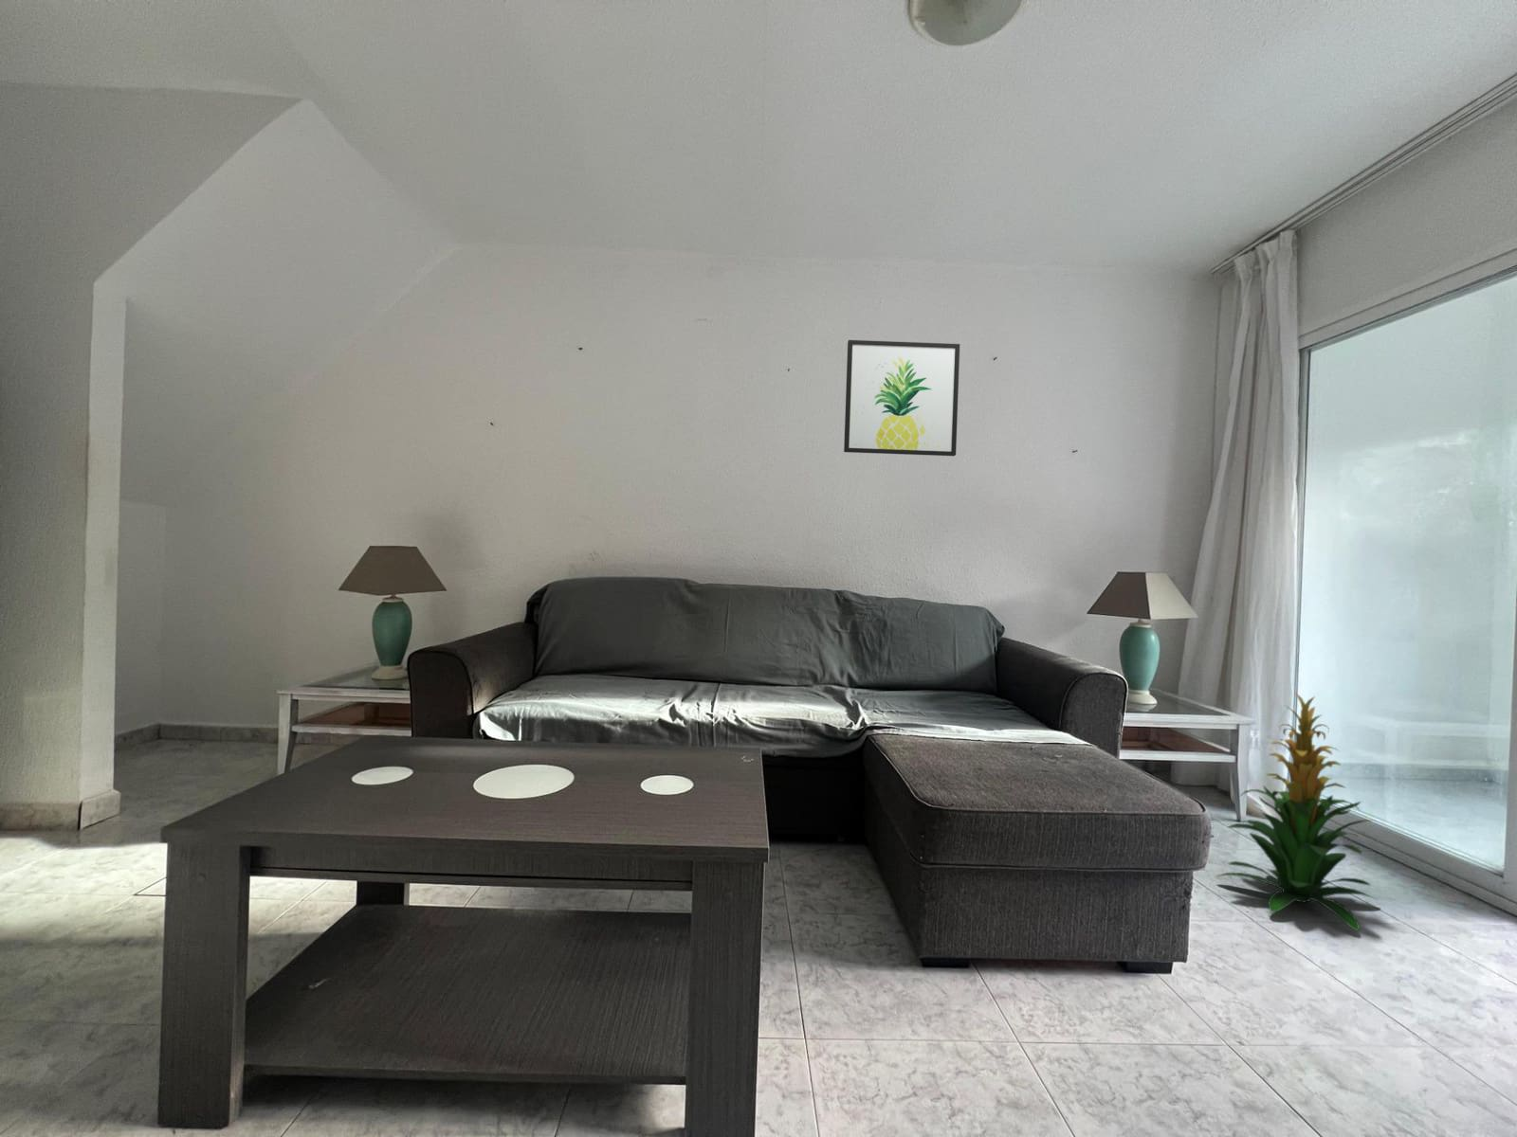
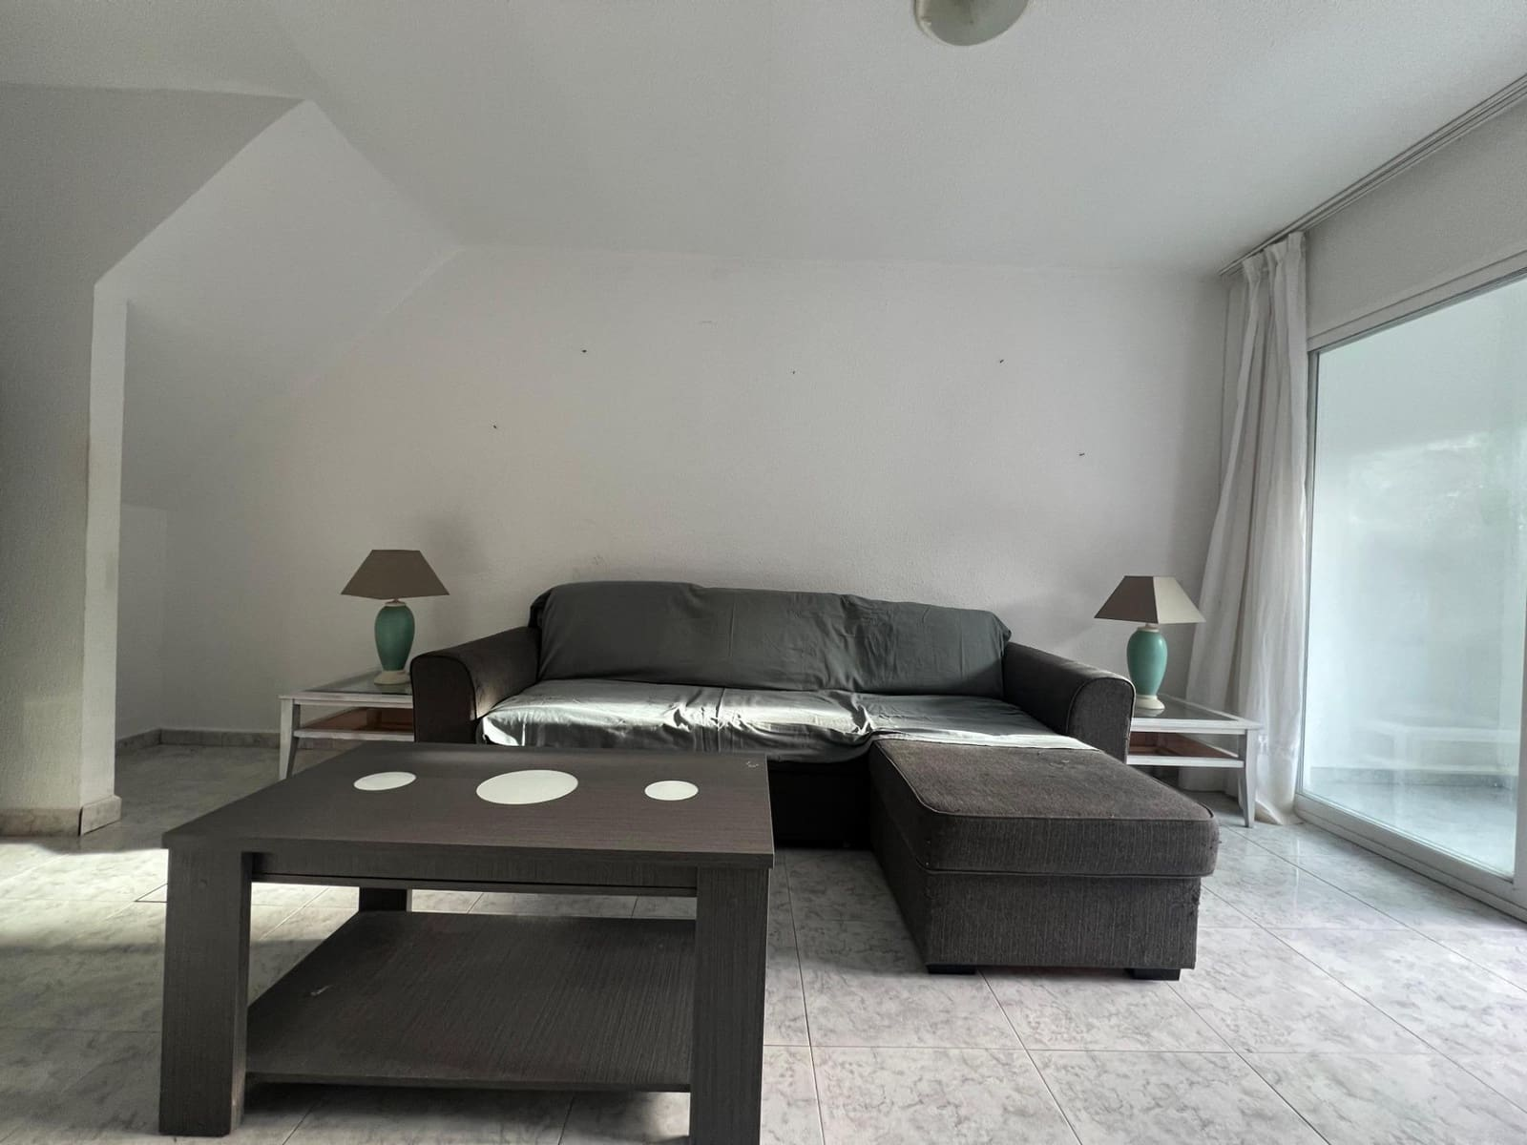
- indoor plant [1215,692,1378,933]
- wall art [843,339,960,456]
